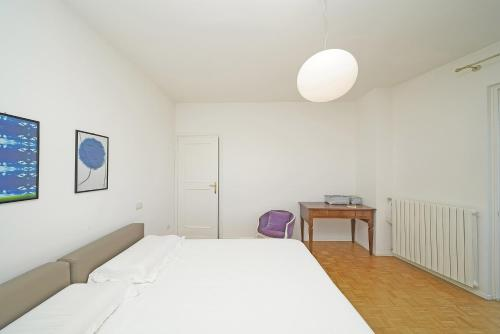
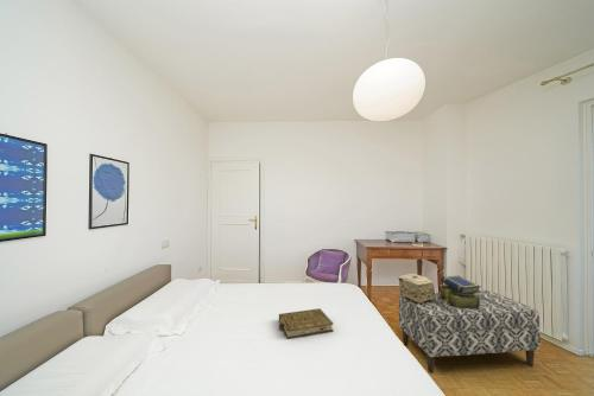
+ decorative box [397,273,436,304]
+ stack of books [438,274,482,308]
+ book [277,307,335,340]
+ bench [398,289,542,375]
